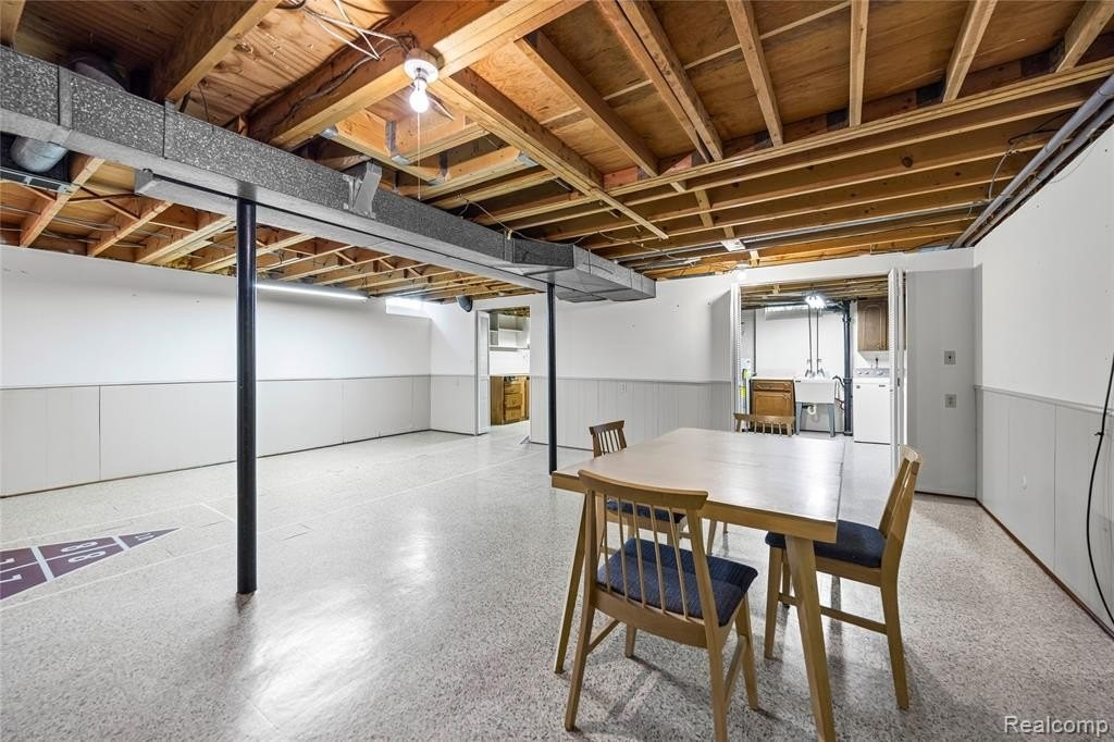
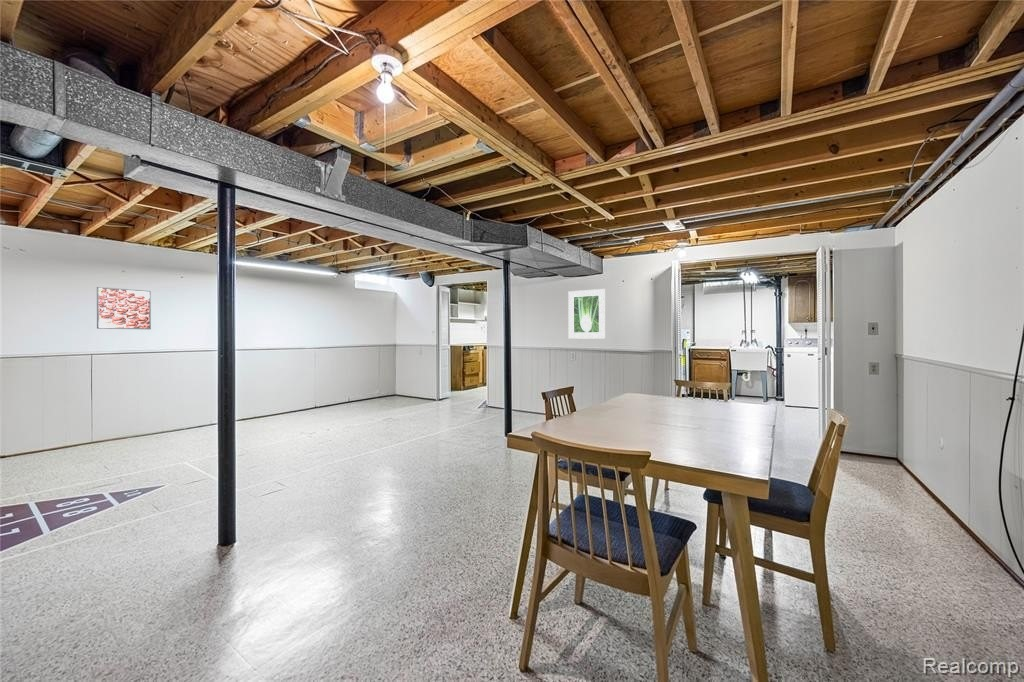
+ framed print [96,286,152,330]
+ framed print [567,288,606,340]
